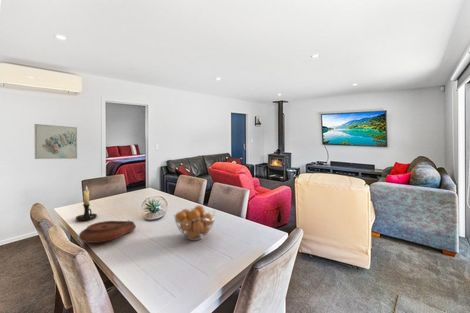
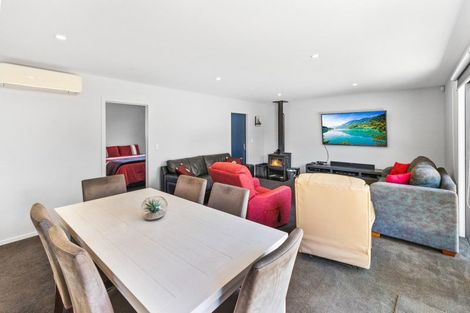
- candle holder [75,185,98,222]
- fruit basket [173,204,217,241]
- wall art [34,123,78,160]
- plate [78,219,137,244]
